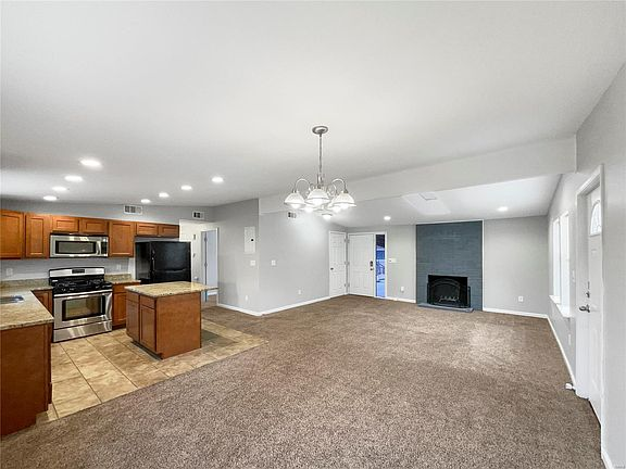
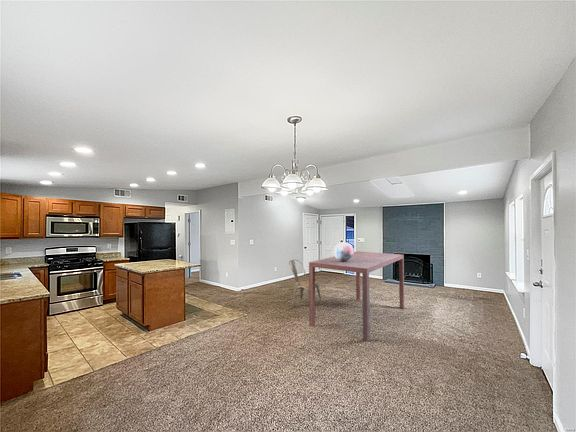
+ decorative globe [333,241,355,262]
+ dining table [308,250,405,342]
+ chair [288,259,323,308]
